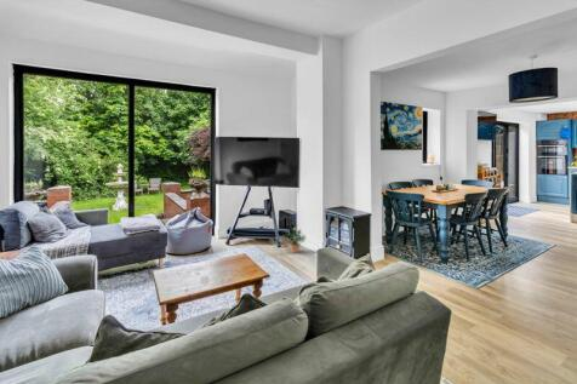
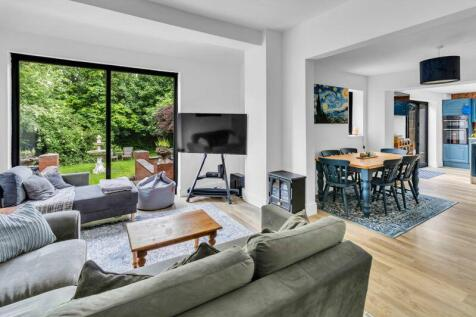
- potted plant [282,225,307,254]
